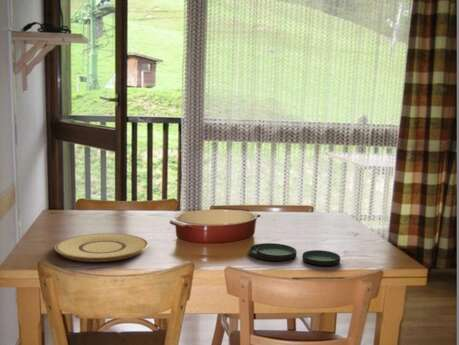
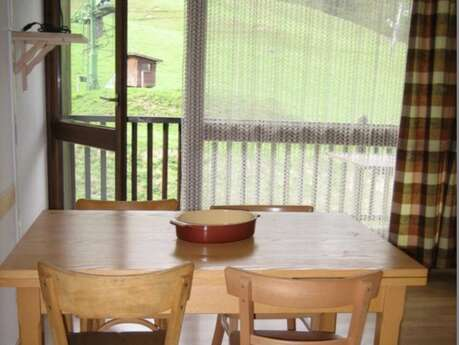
- plate [54,232,149,263]
- plate [248,242,341,266]
